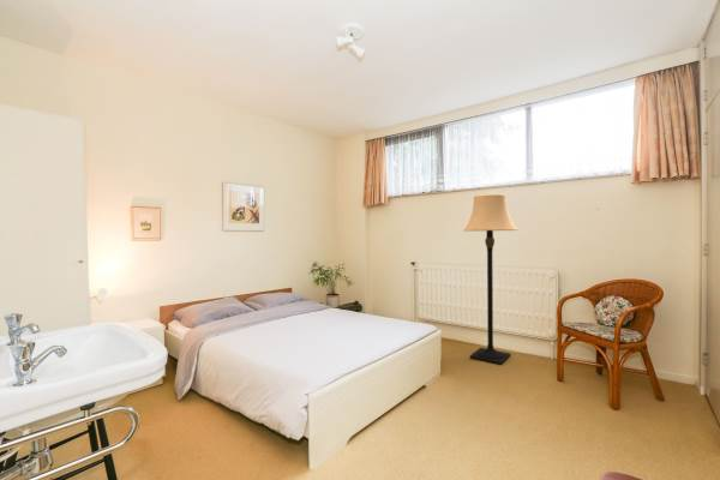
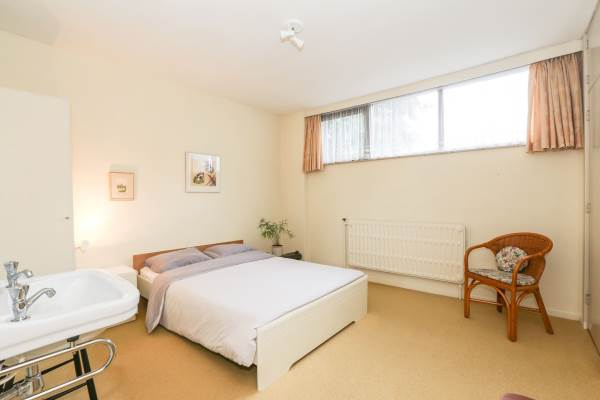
- lamp [462,193,520,366]
